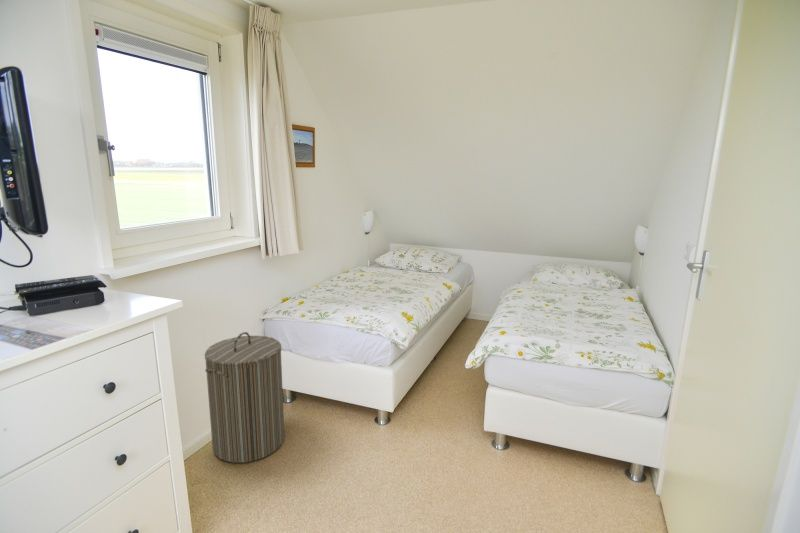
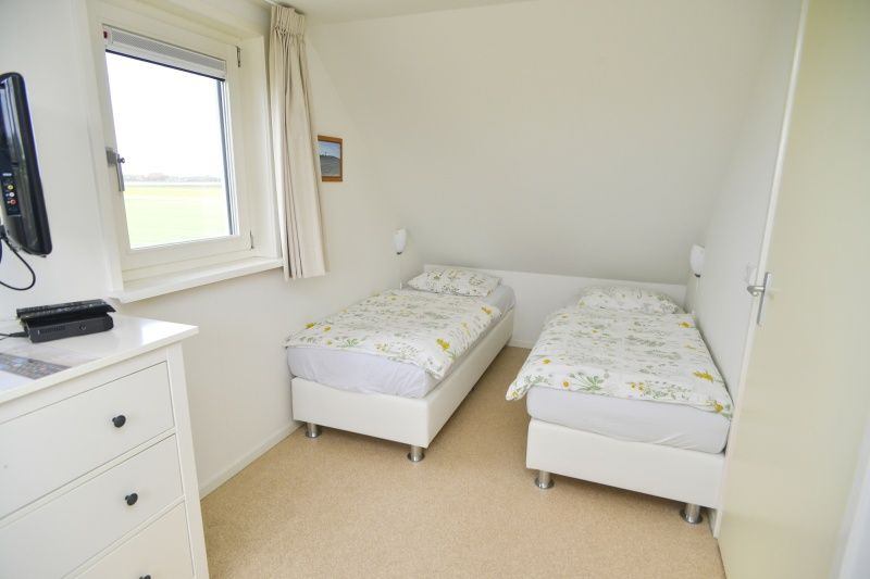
- laundry hamper [204,331,286,464]
